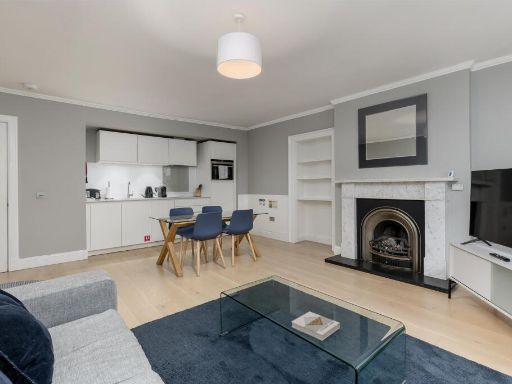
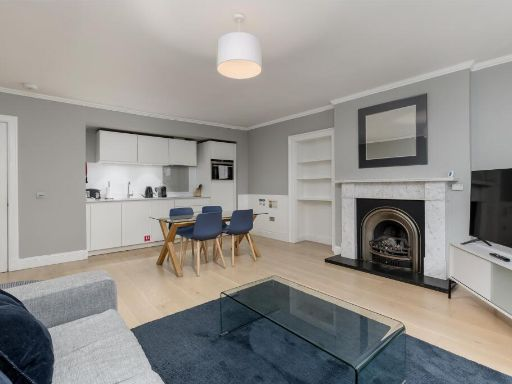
- book [291,311,341,341]
